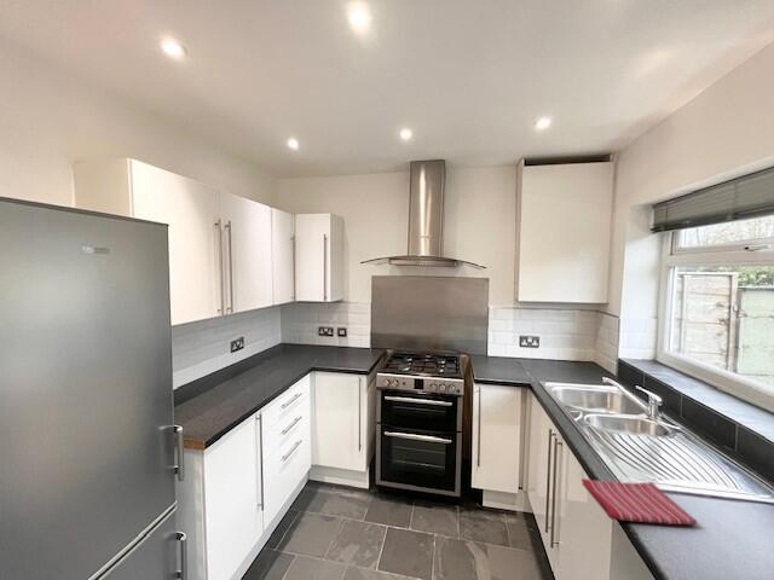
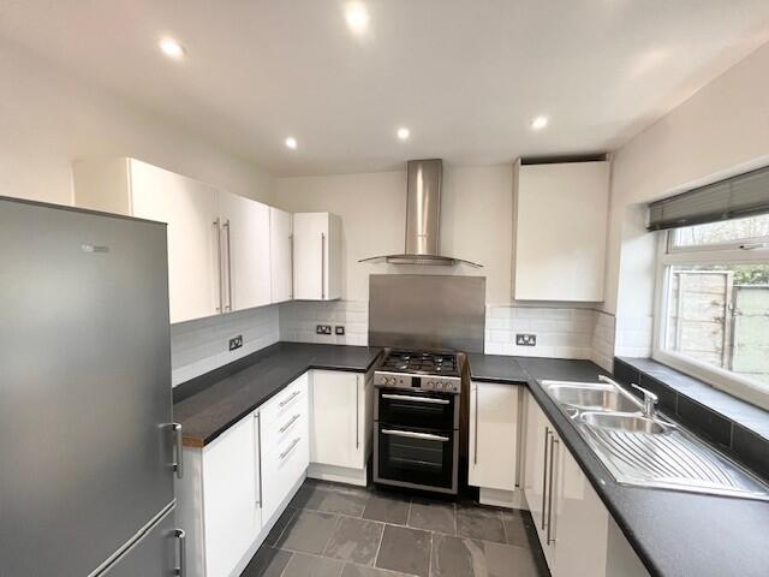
- dish towel [580,477,699,526]
